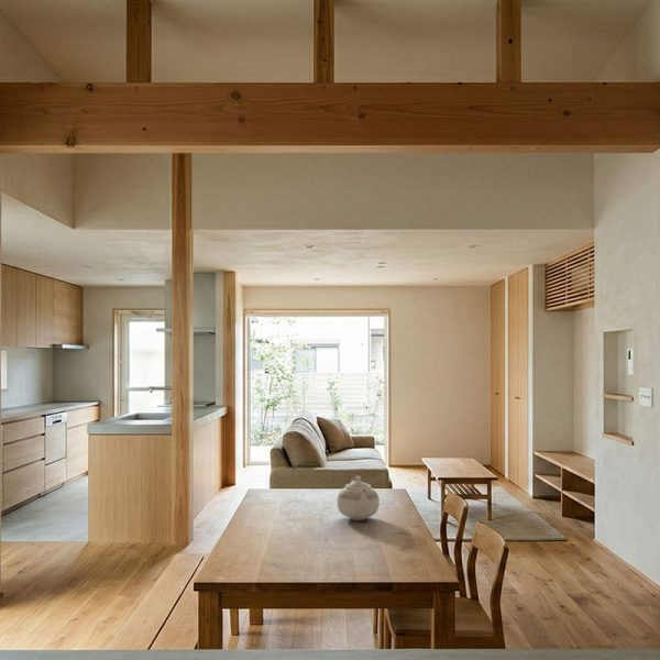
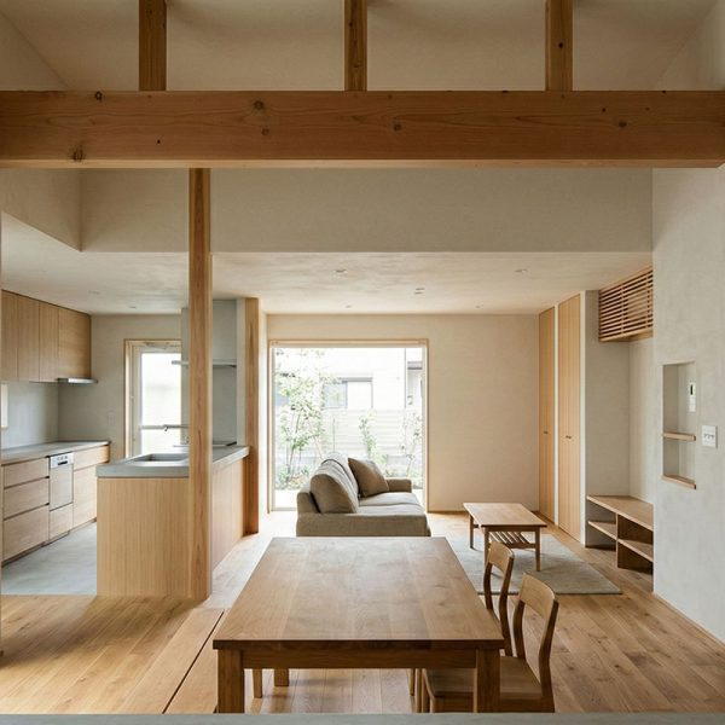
- teapot [336,475,381,521]
